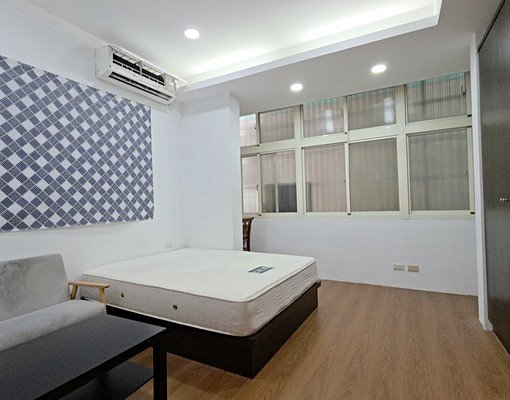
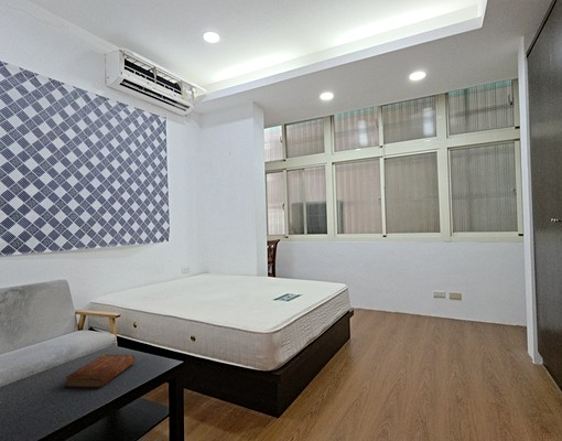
+ bible [65,353,137,389]
